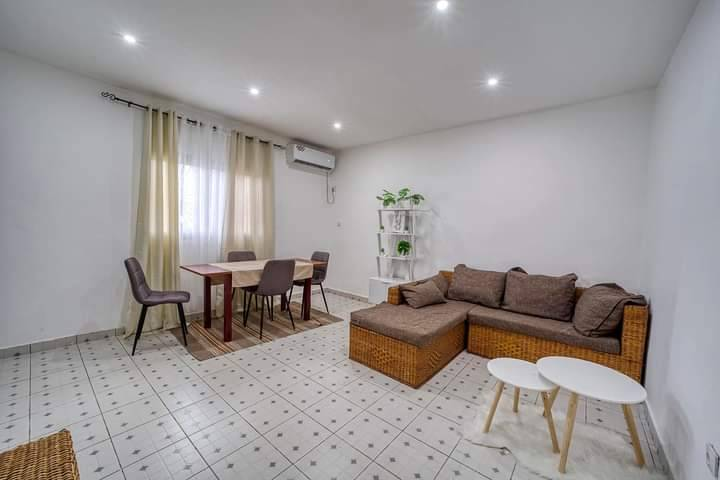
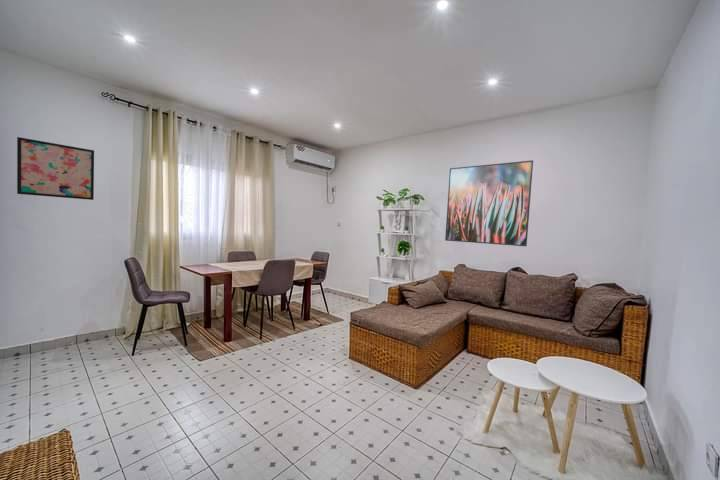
+ wall art [16,136,95,201]
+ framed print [444,159,534,247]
